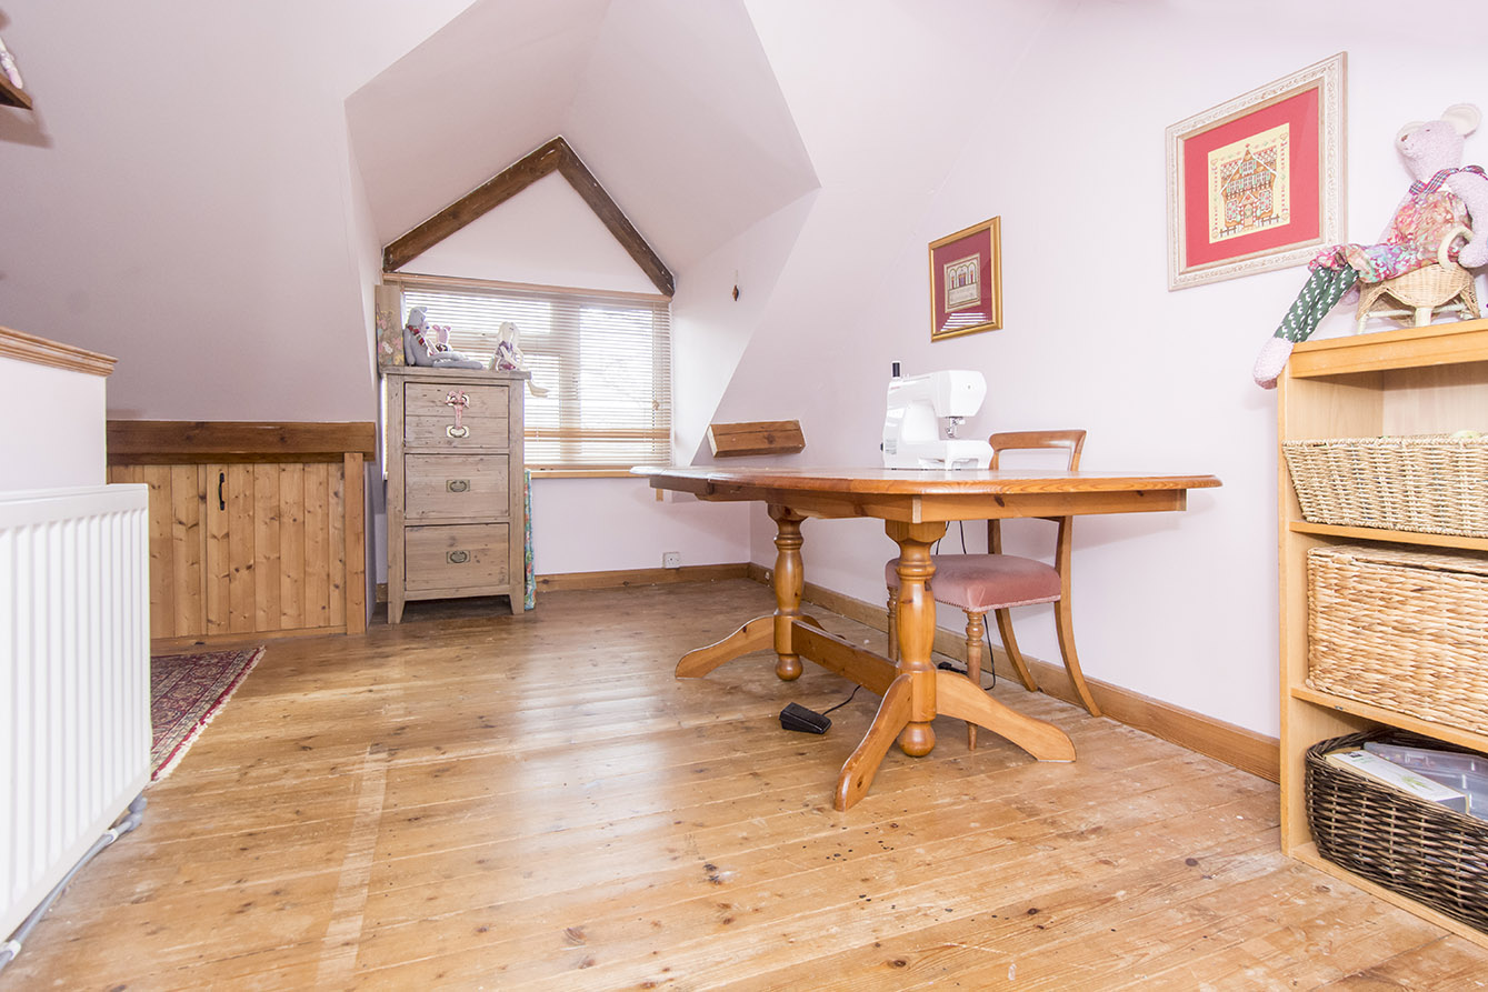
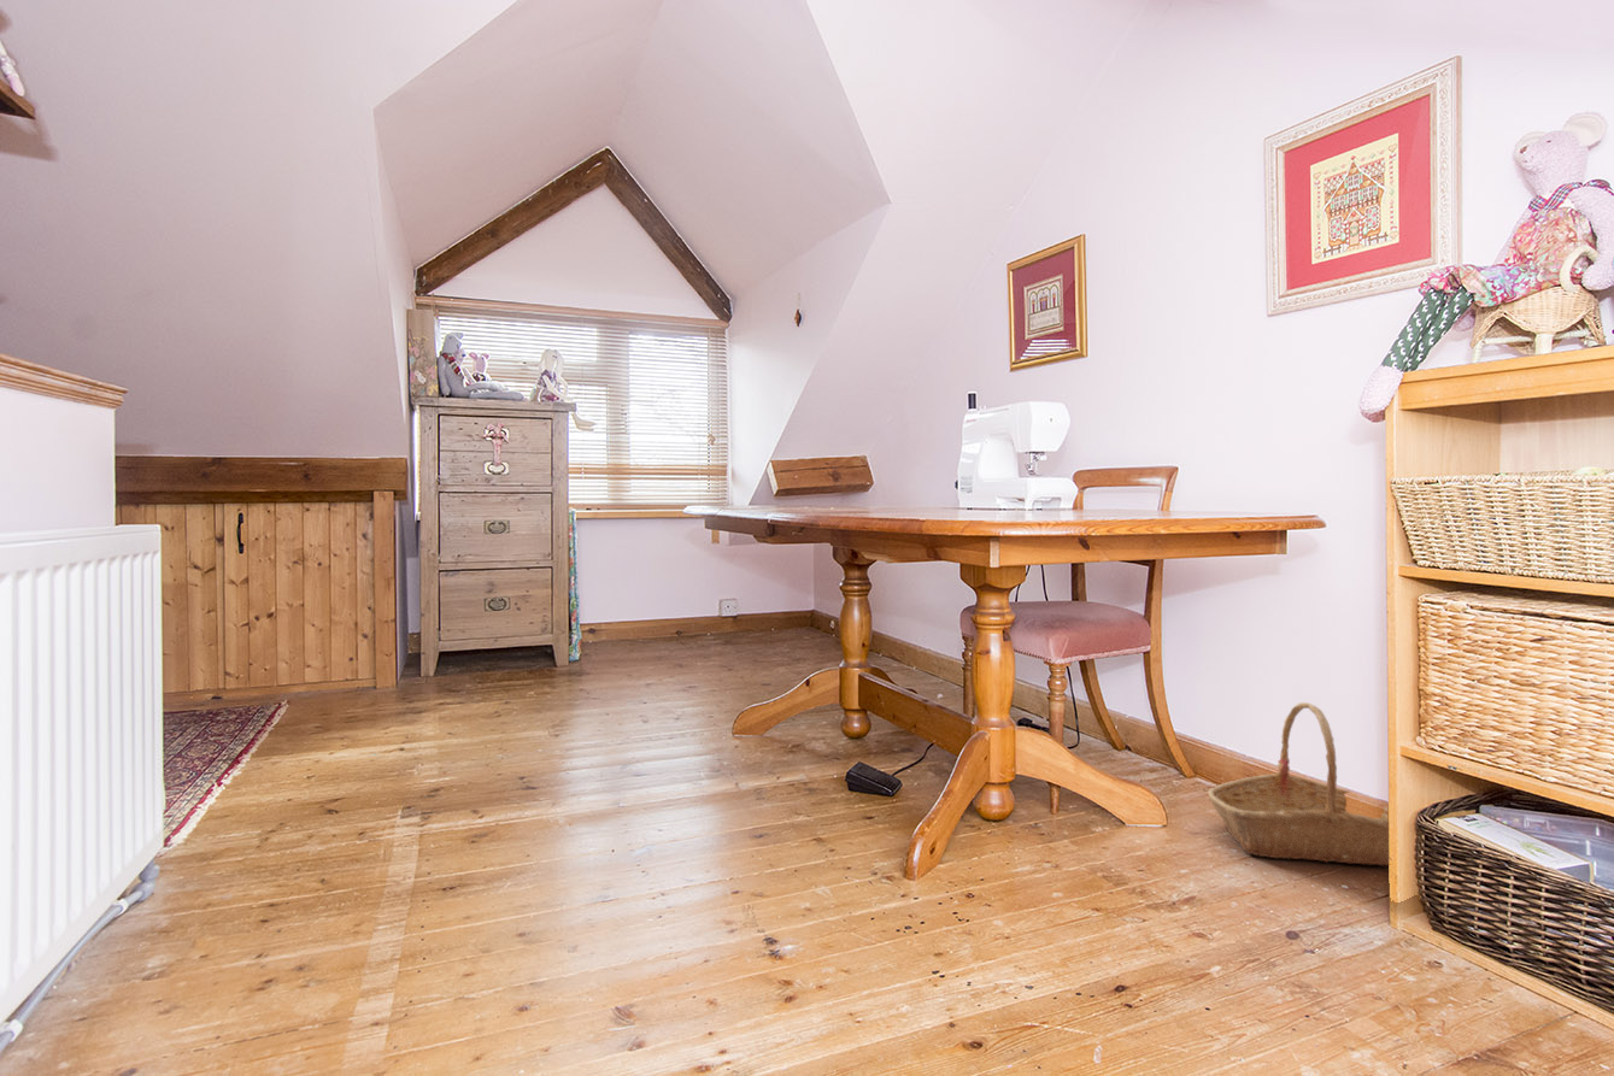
+ basket [1207,701,1390,866]
